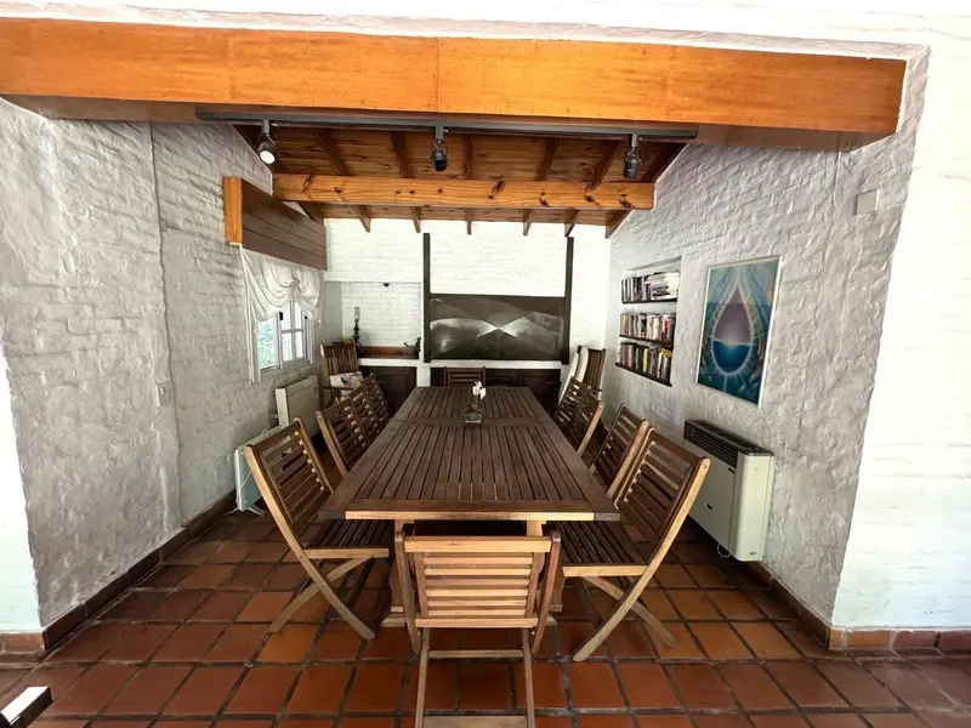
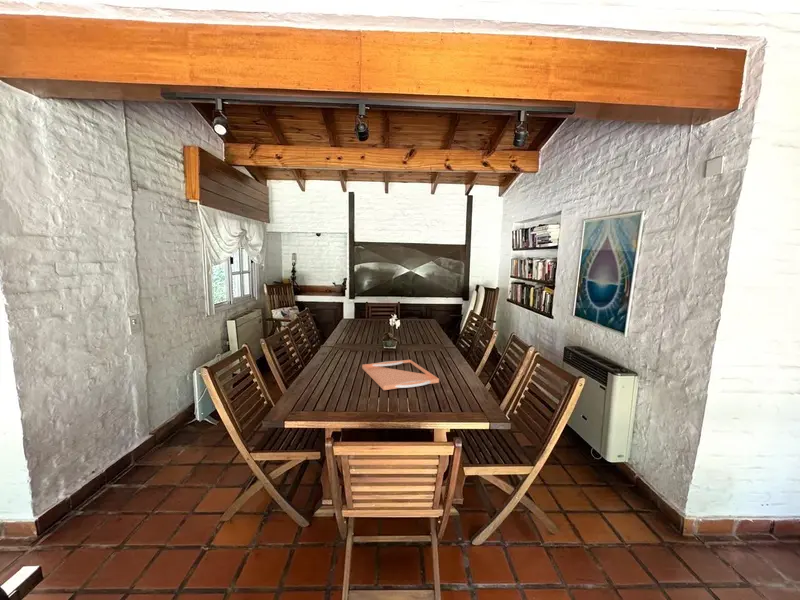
+ serving tray [361,359,440,391]
